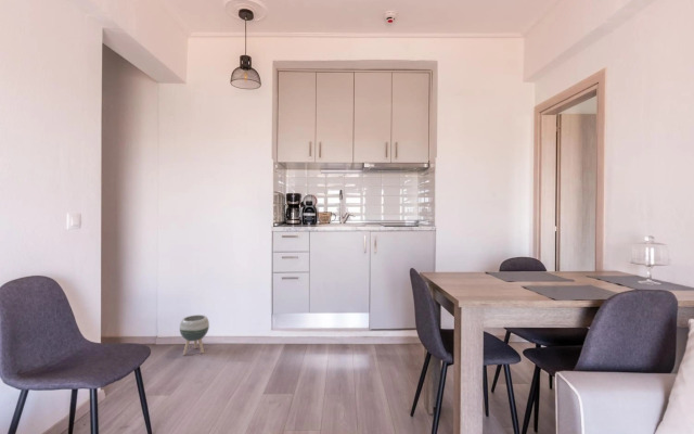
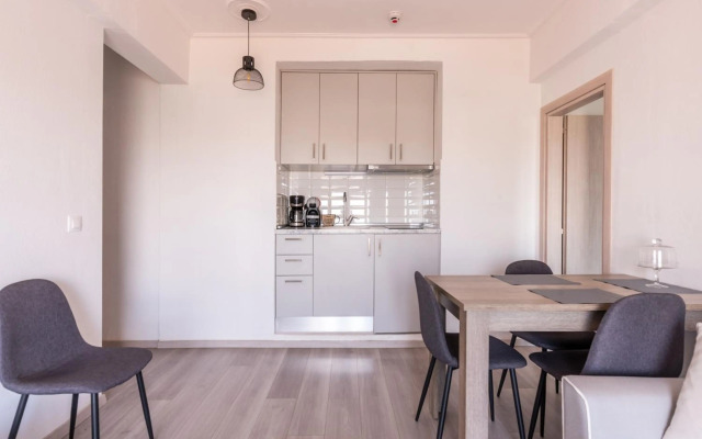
- planter [179,314,210,356]
